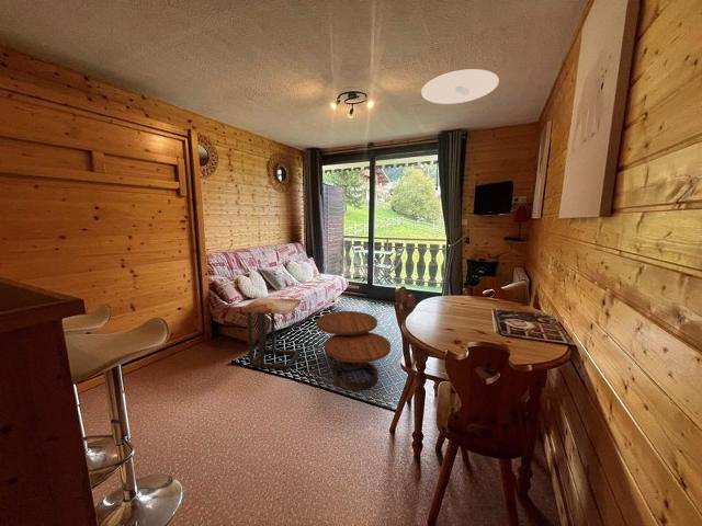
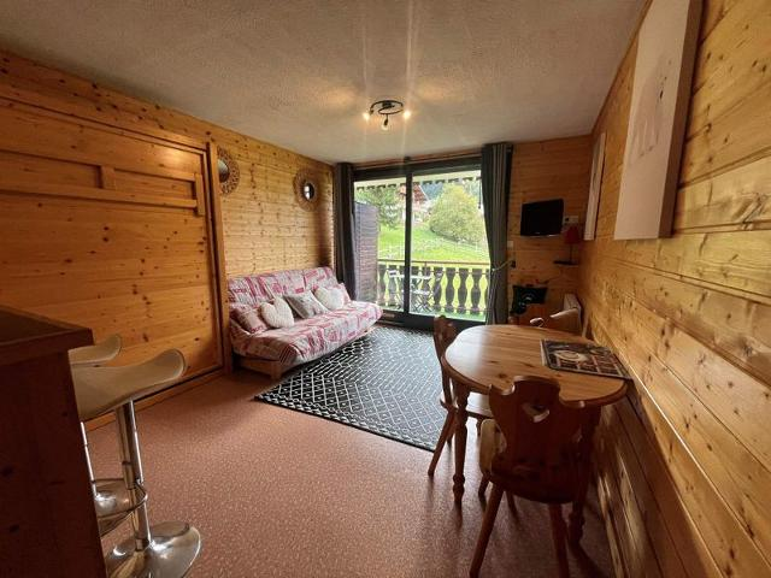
- side table [241,297,302,370]
- ceiling light [420,68,500,105]
- coffee table [316,310,392,391]
